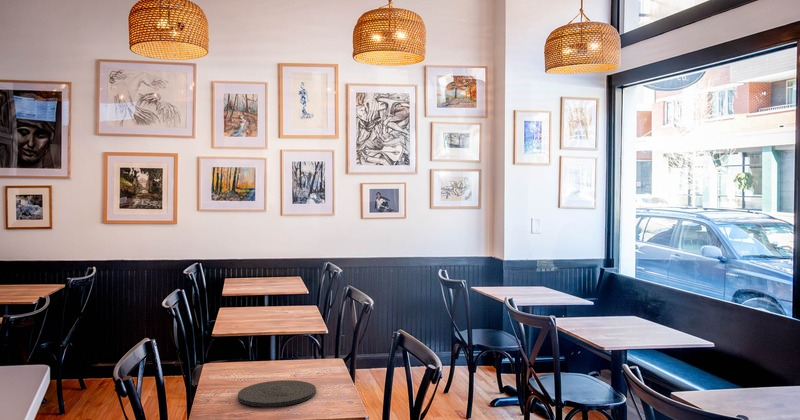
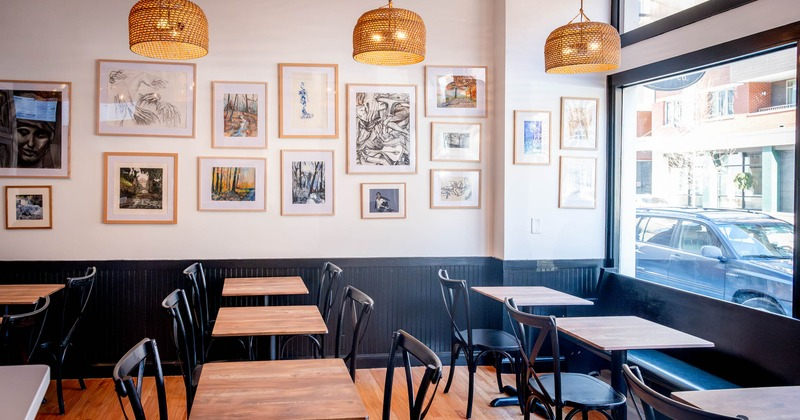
- plate [237,379,317,408]
